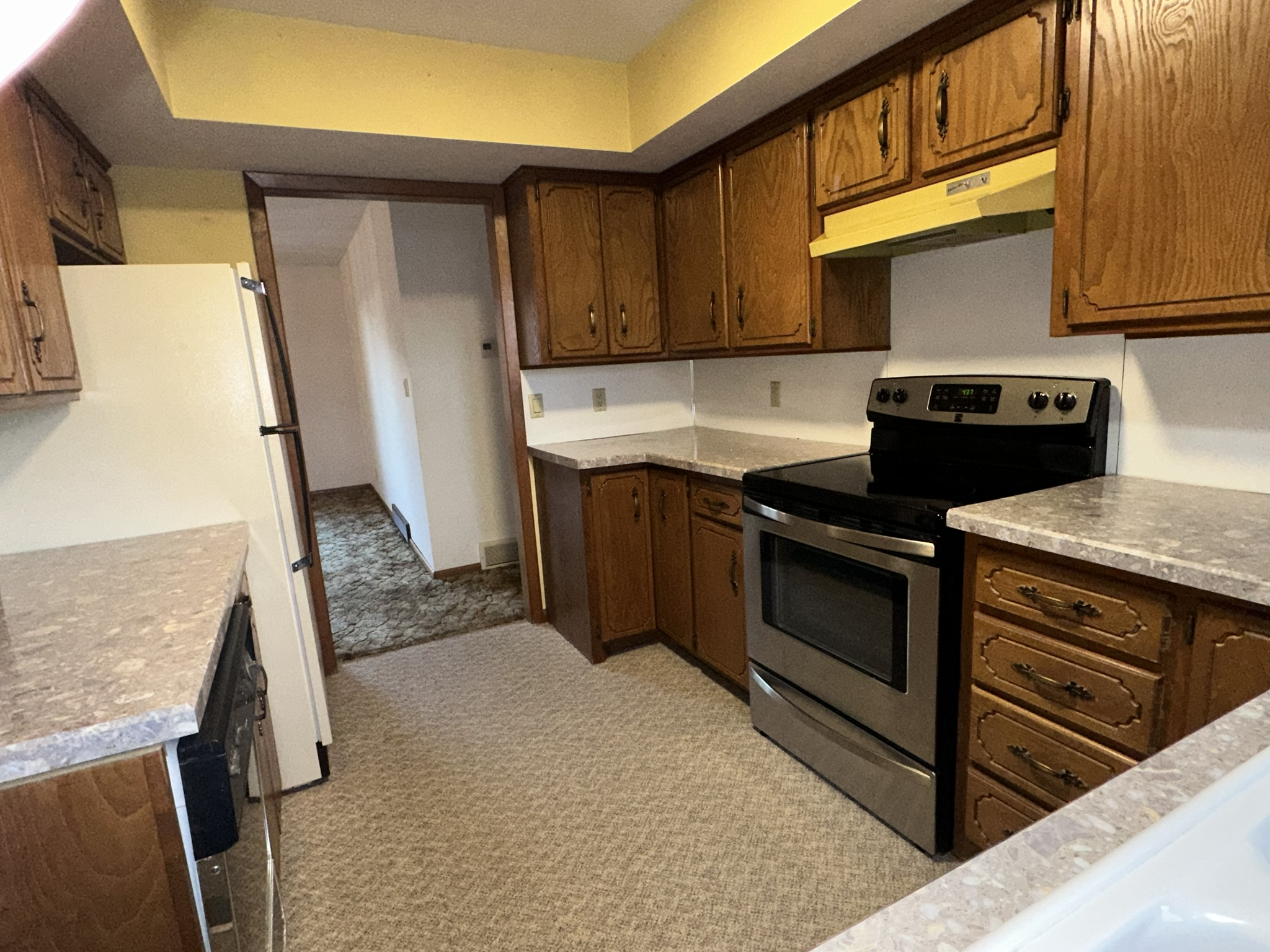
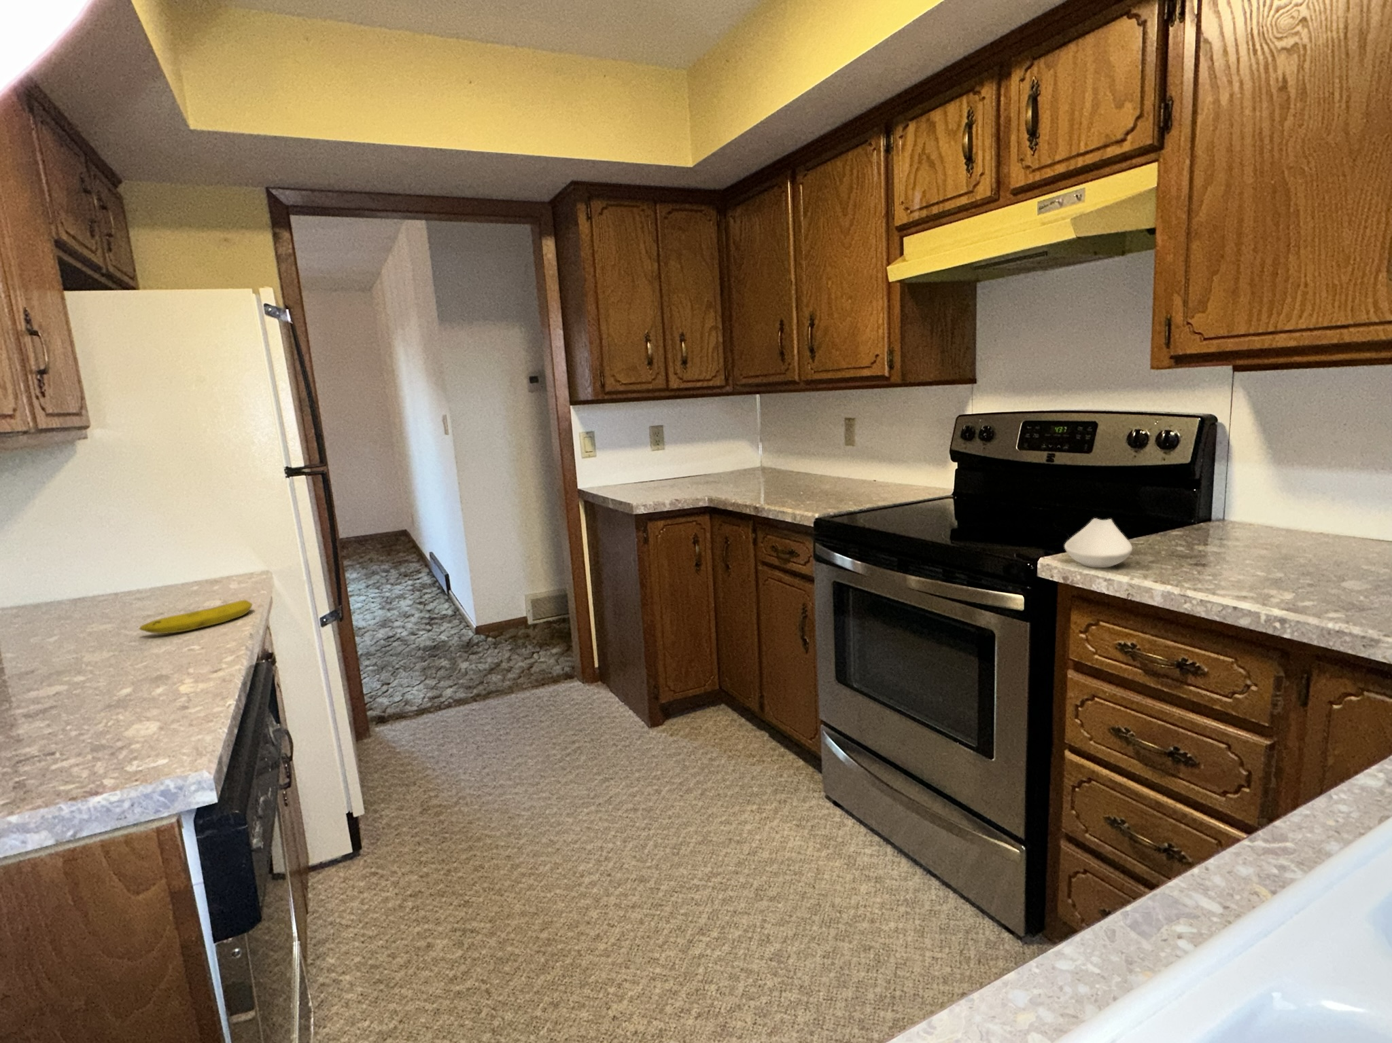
+ spoon rest [1063,517,1133,569]
+ fruit [139,599,253,634]
